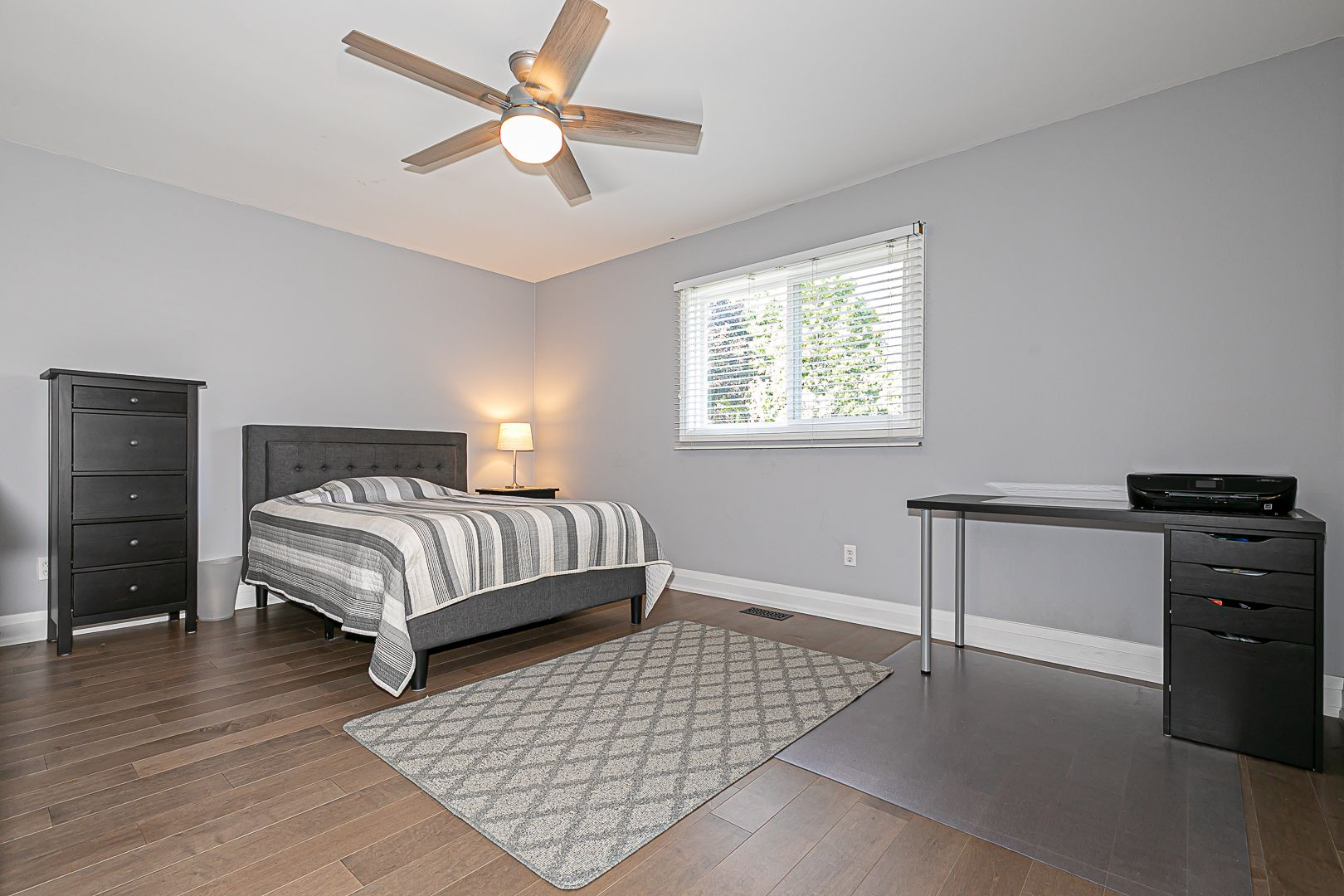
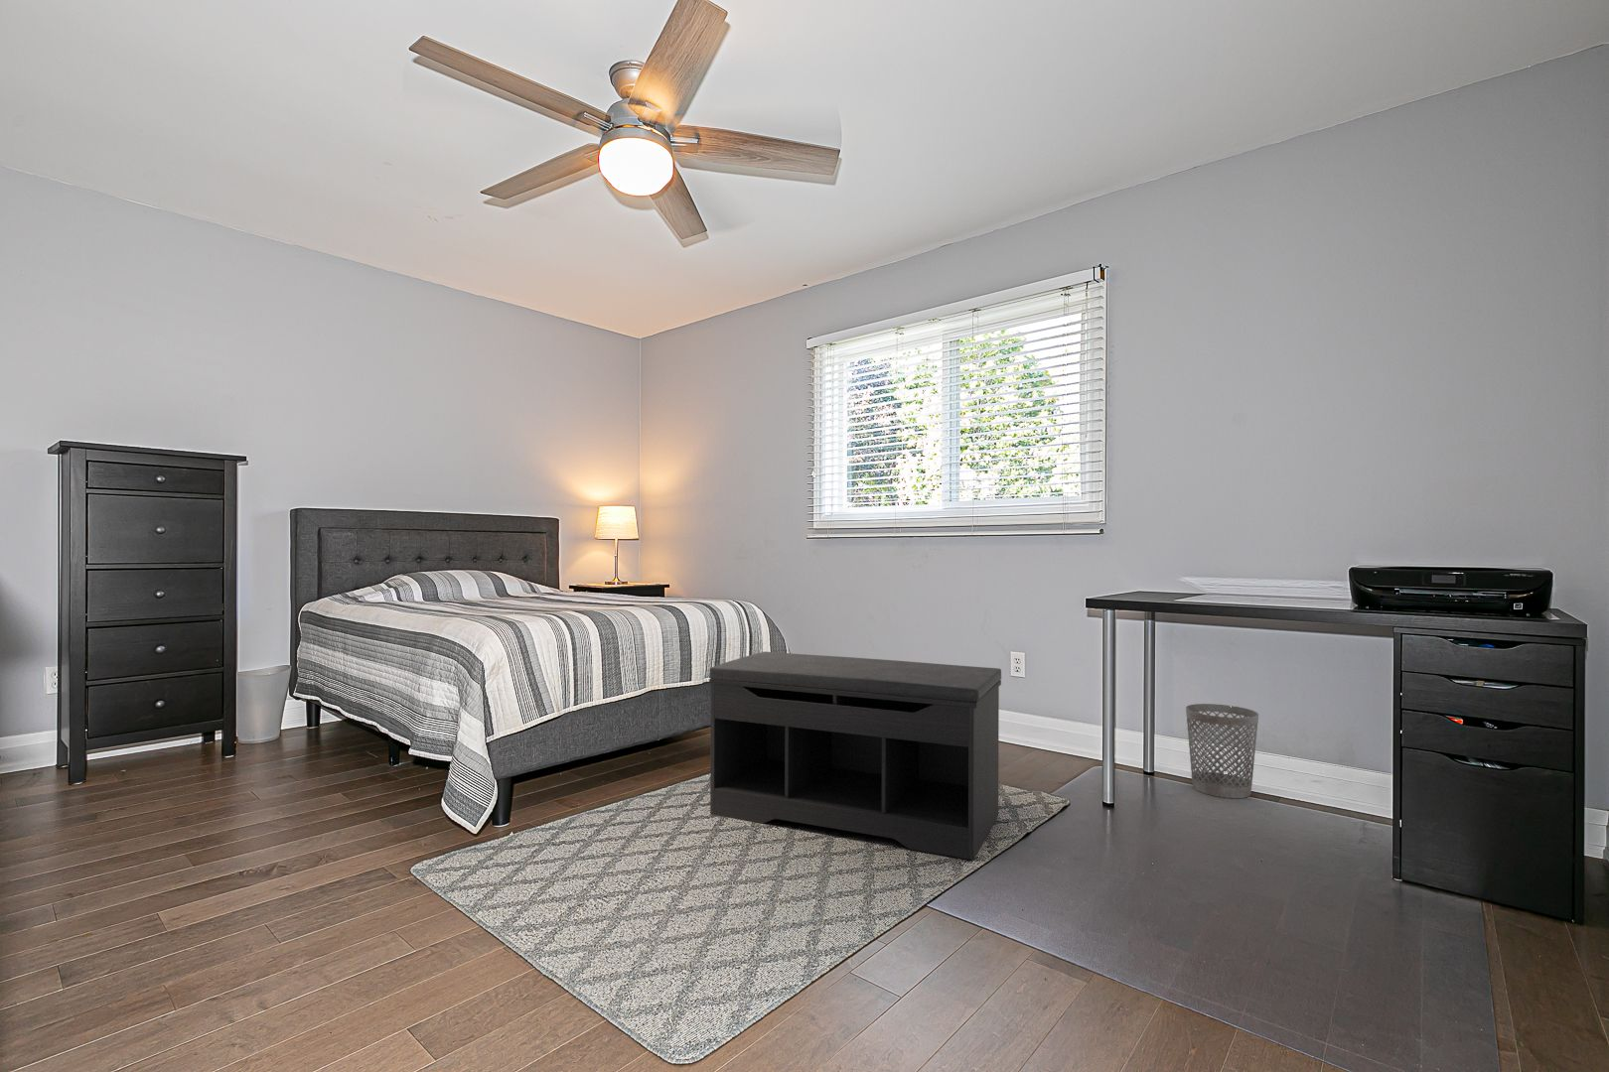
+ bench [709,651,1002,860]
+ wastebasket [1185,702,1259,799]
